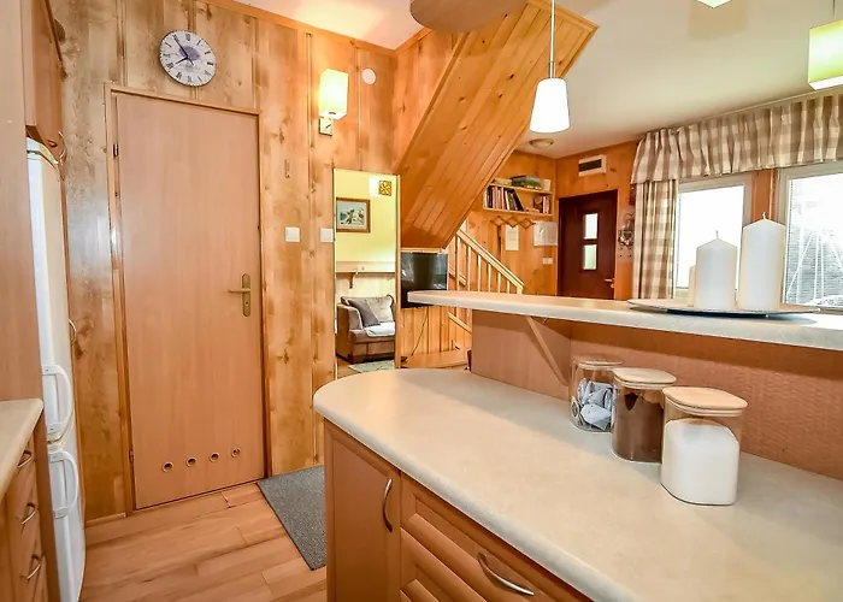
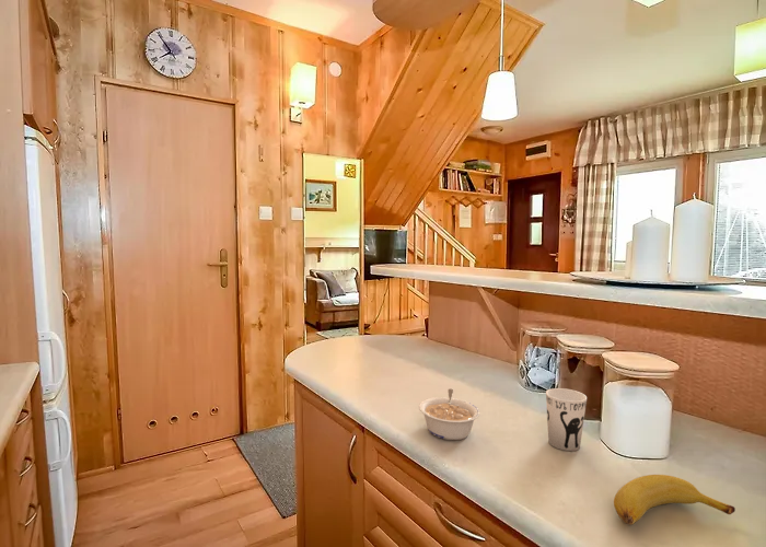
+ cup [545,387,588,452]
+ legume [418,387,480,441]
+ banana [613,474,736,526]
